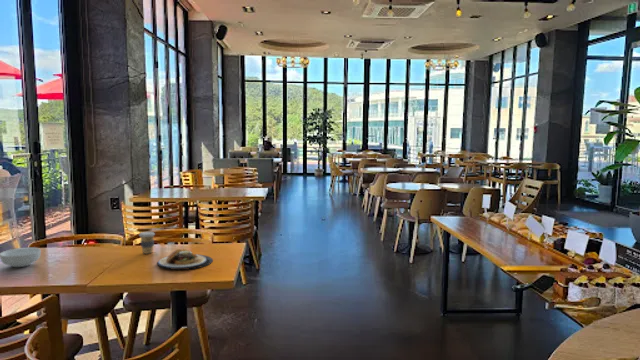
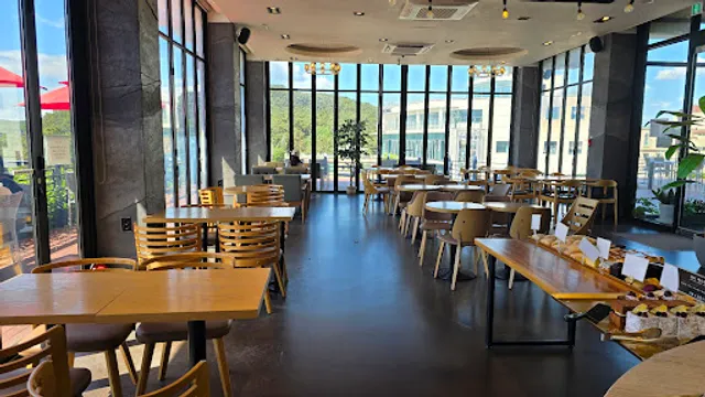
- coffee cup [138,231,156,255]
- plate [156,248,214,271]
- cereal bowl [0,246,42,268]
